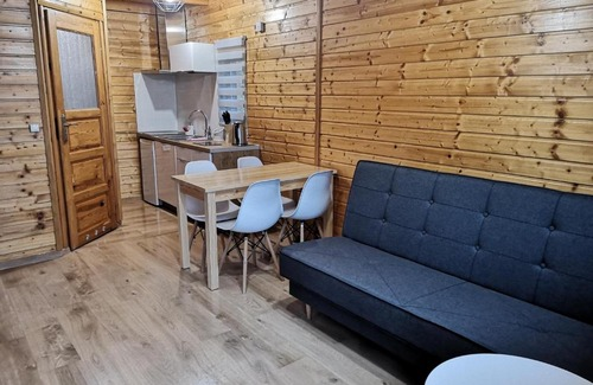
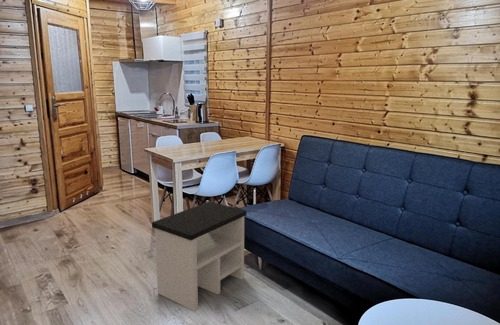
+ side table [151,201,247,312]
